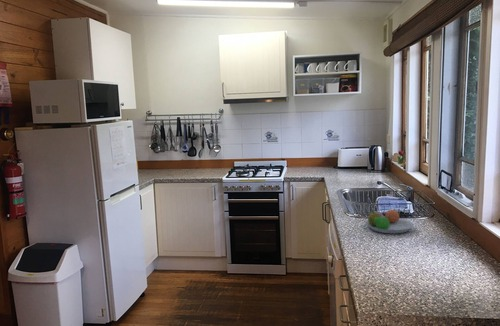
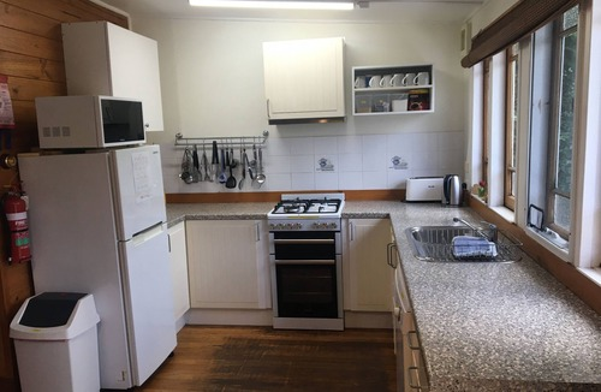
- fruit bowl [364,208,415,234]
